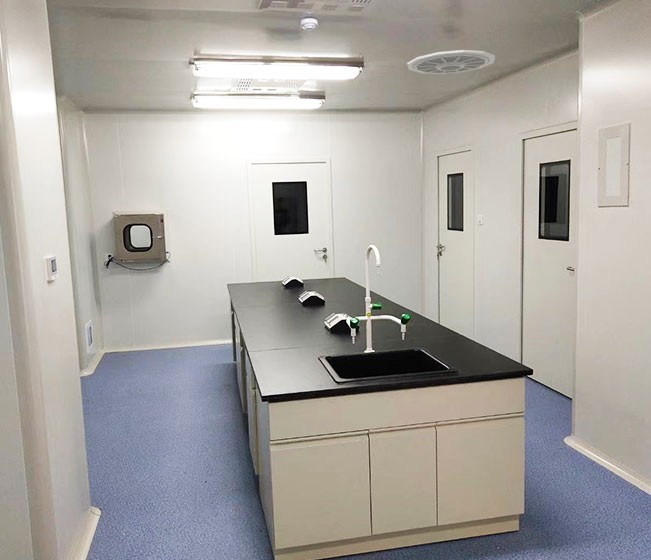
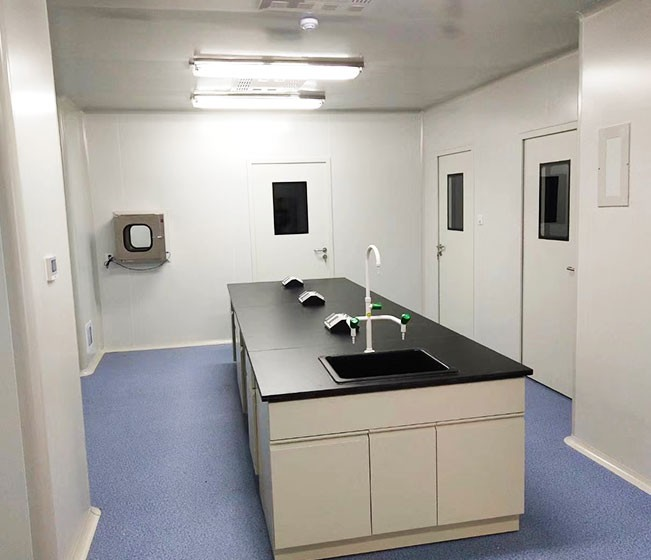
- ceiling vent [406,49,496,75]
